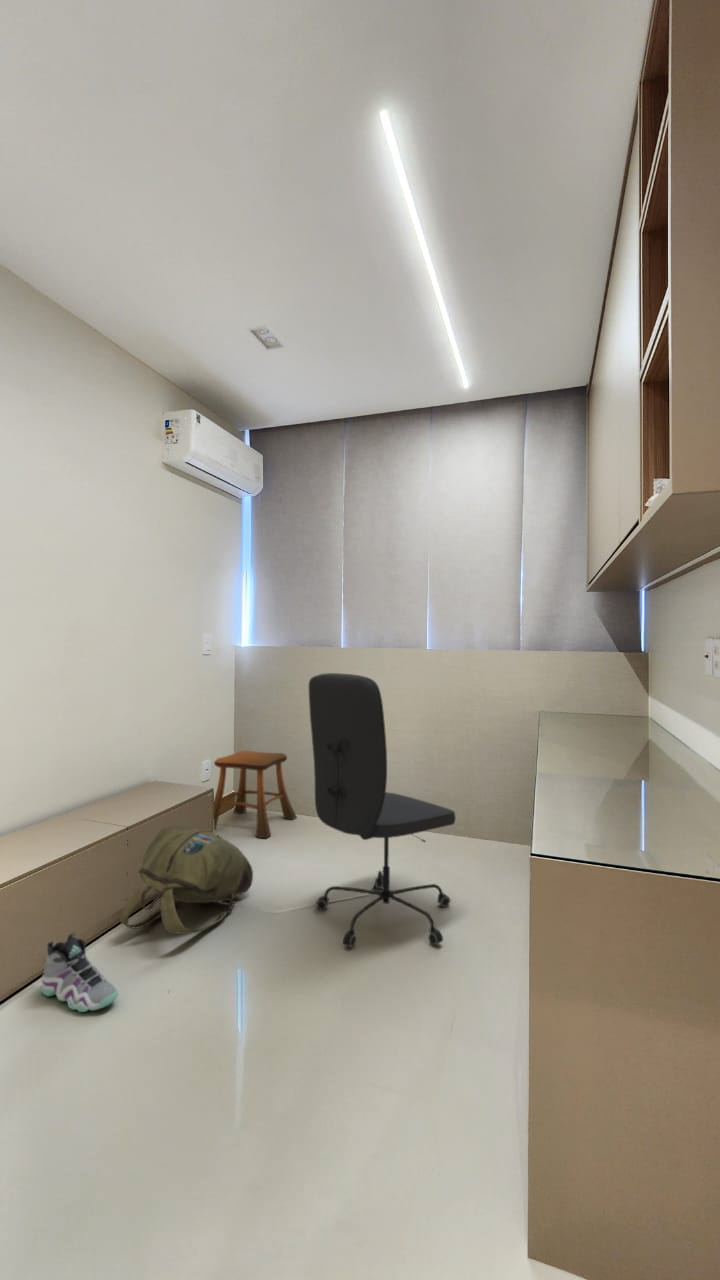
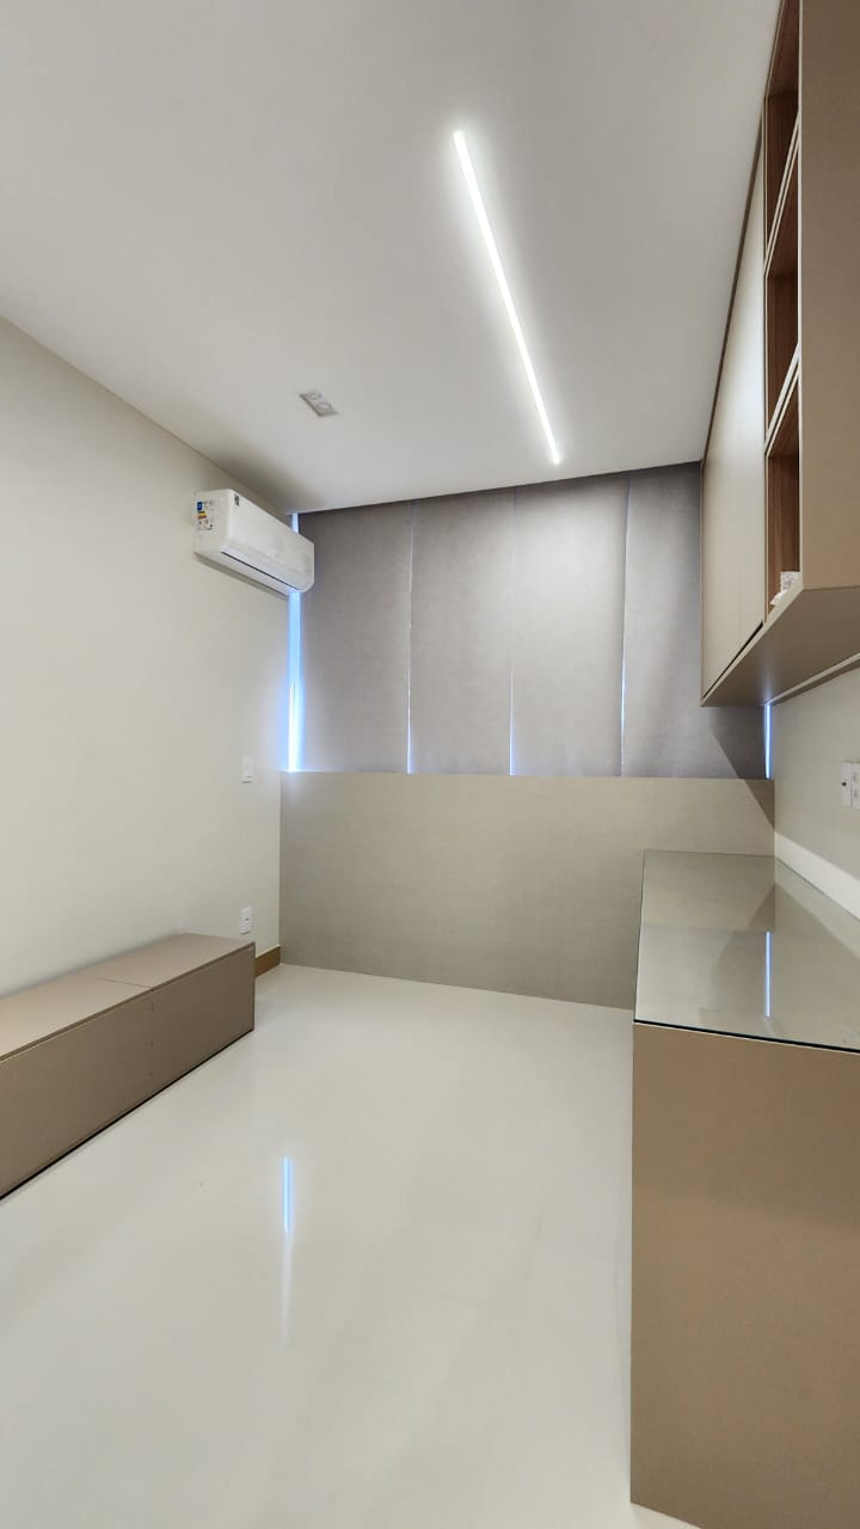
- stool [213,750,298,839]
- sneaker [40,930,119,1013]
- office chair [308,672,457,949]
- backpack [118,825,254,935]
